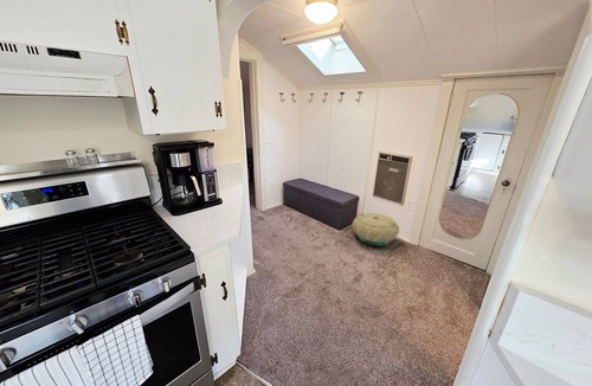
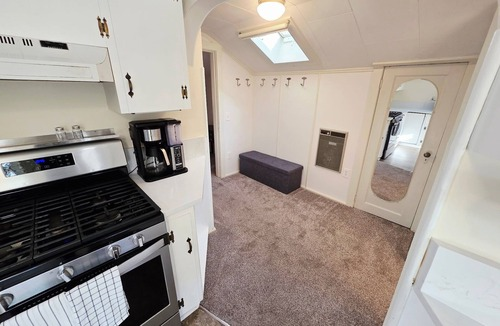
- basket [352,212,400,246]
